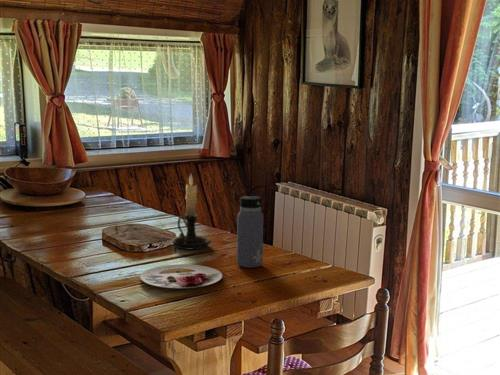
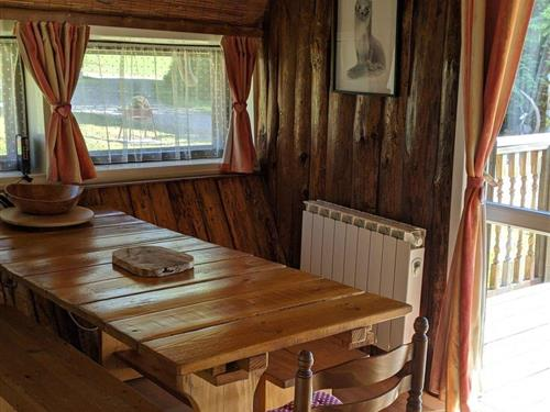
- candle holder [171,173,212,250]
- plate [139,263,223,289]
- water bottle [236,184,267,269]
